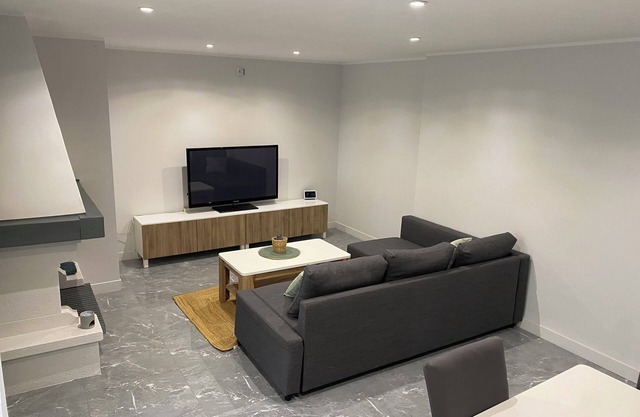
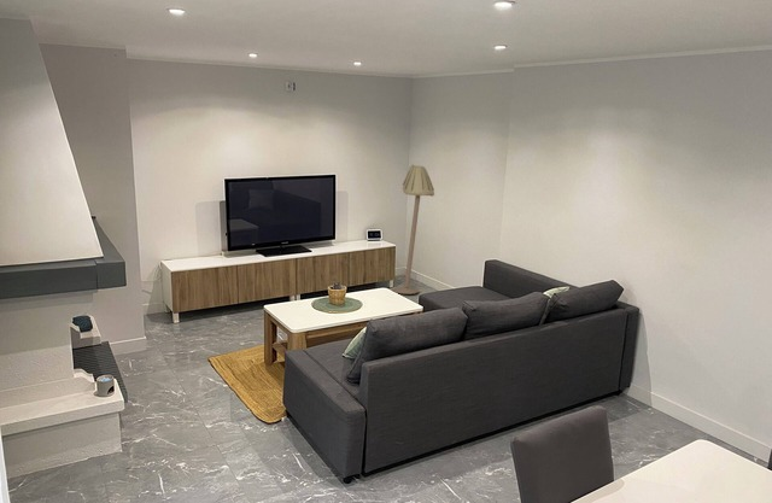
+ floor lamp [392,163,435,296]
